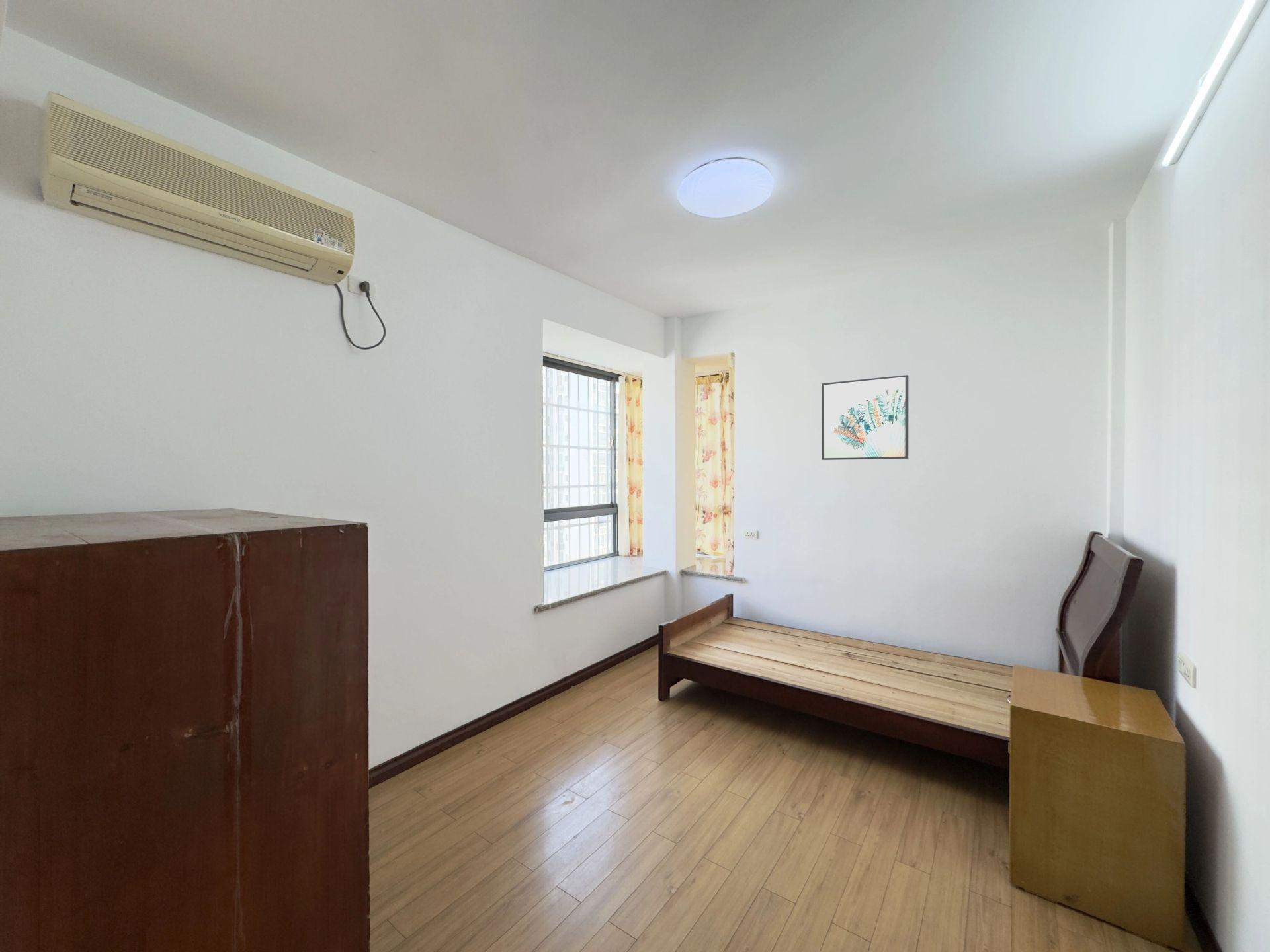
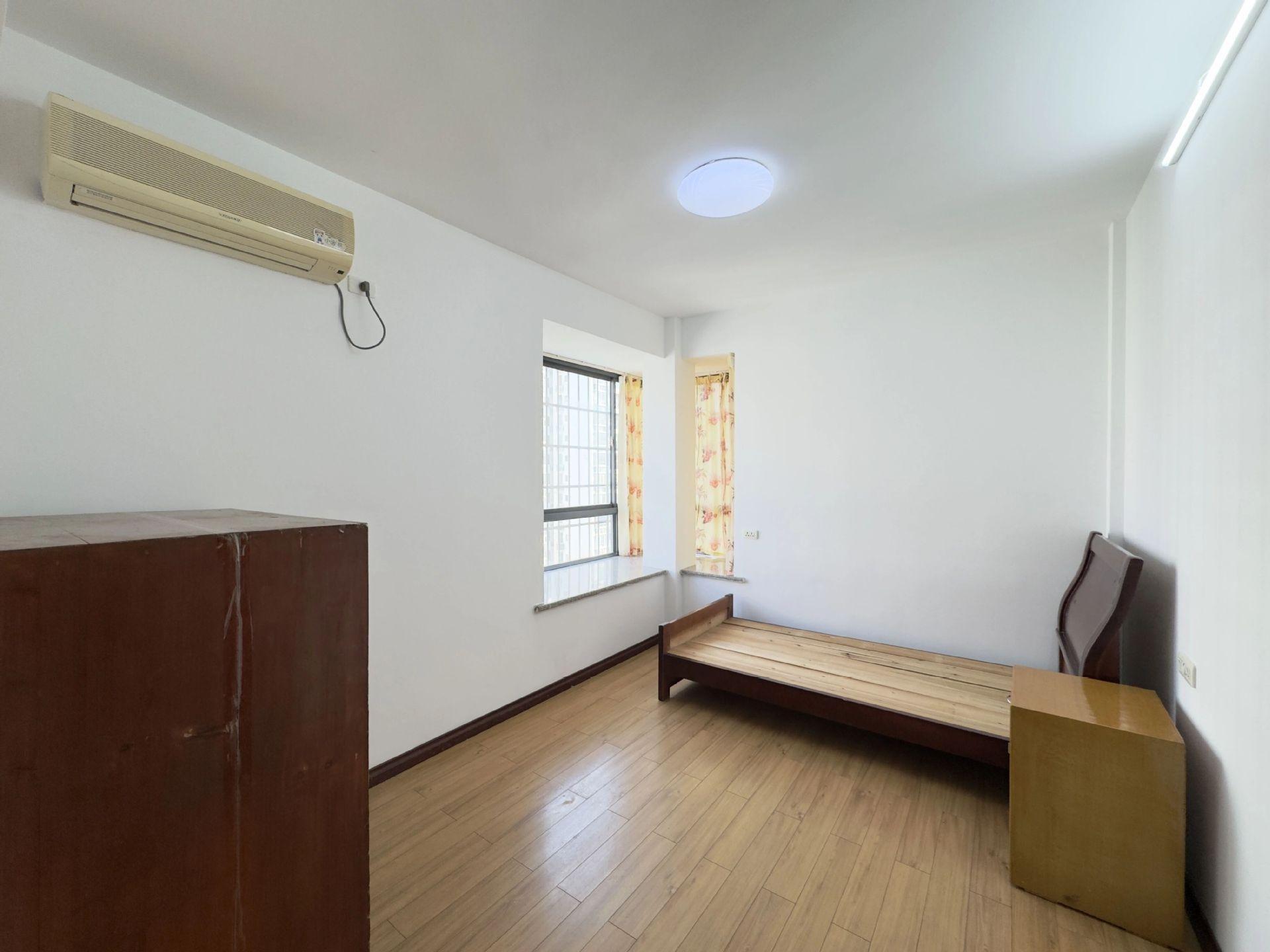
- wall art [821,374,909,461]
